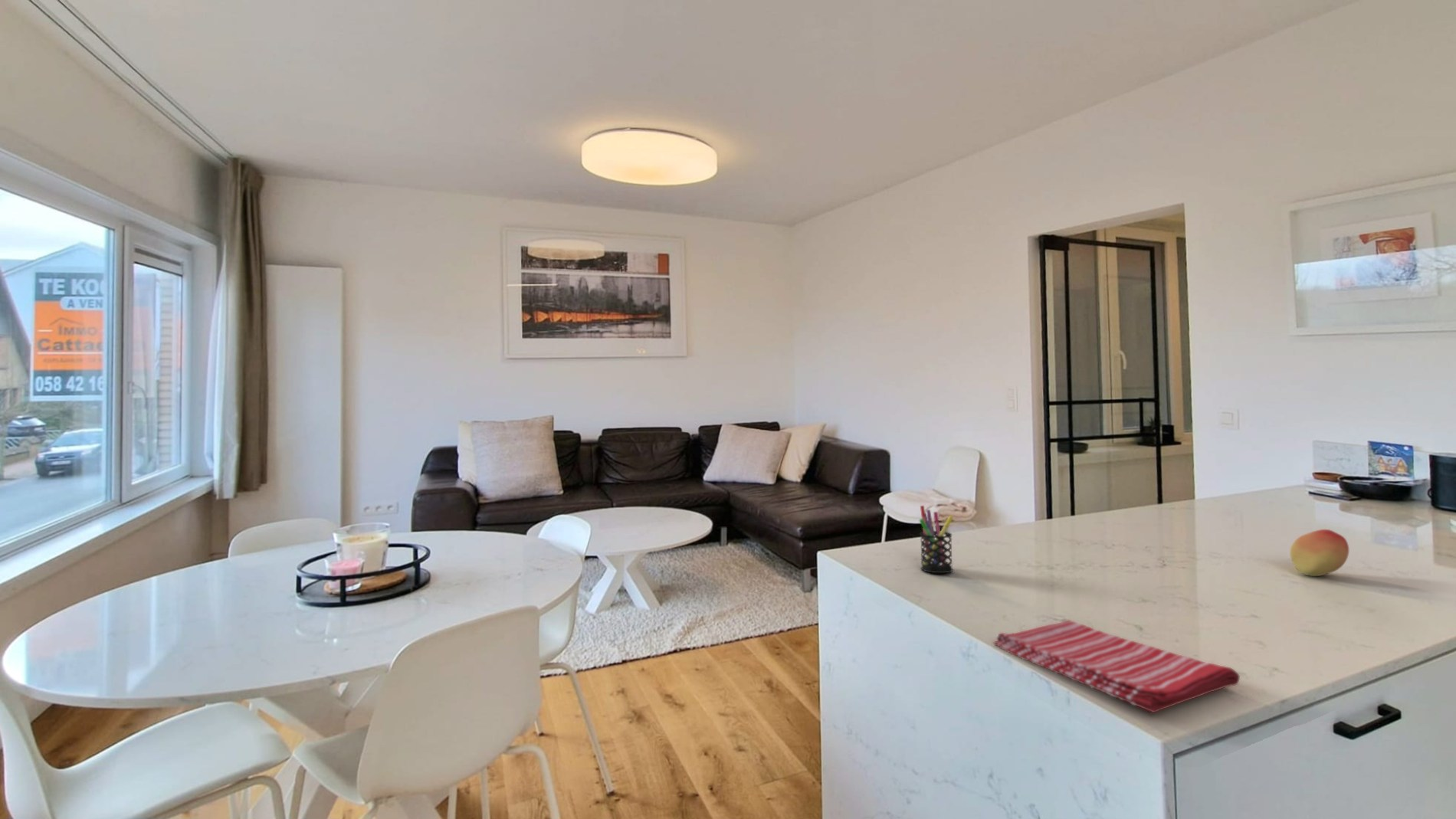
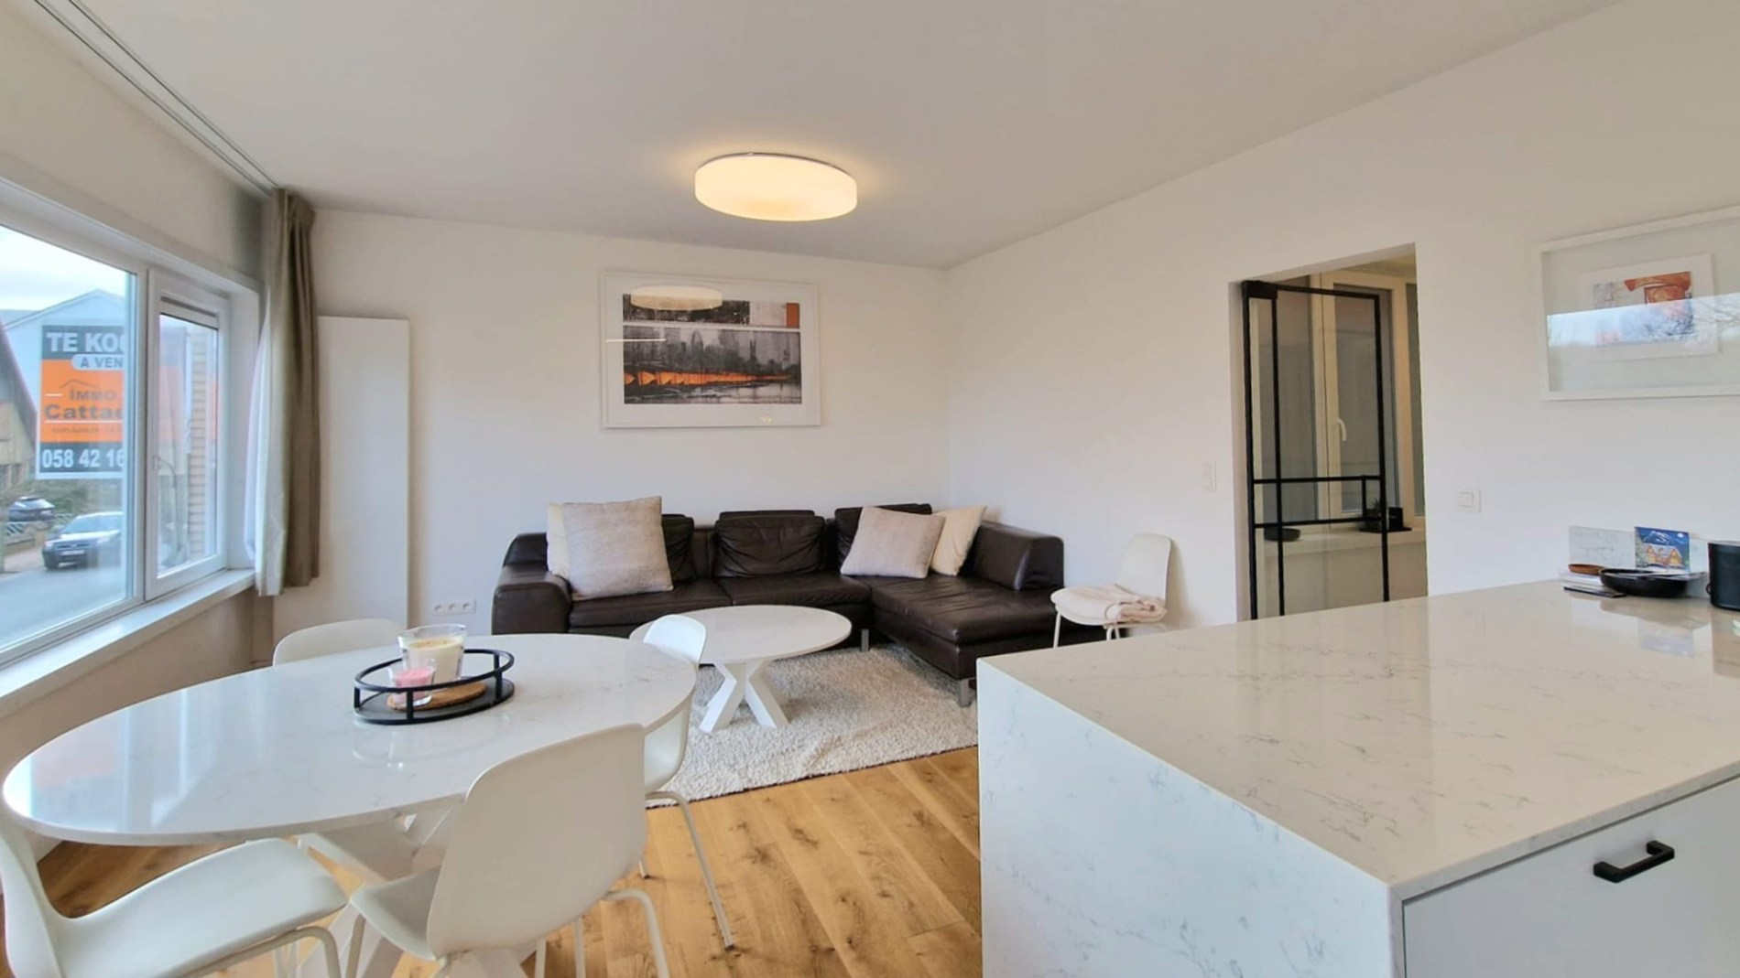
- dish towel [992,620,1241,713]
- pen holder [919,505,954,574]
- fruit [1290,529,1349,577]
